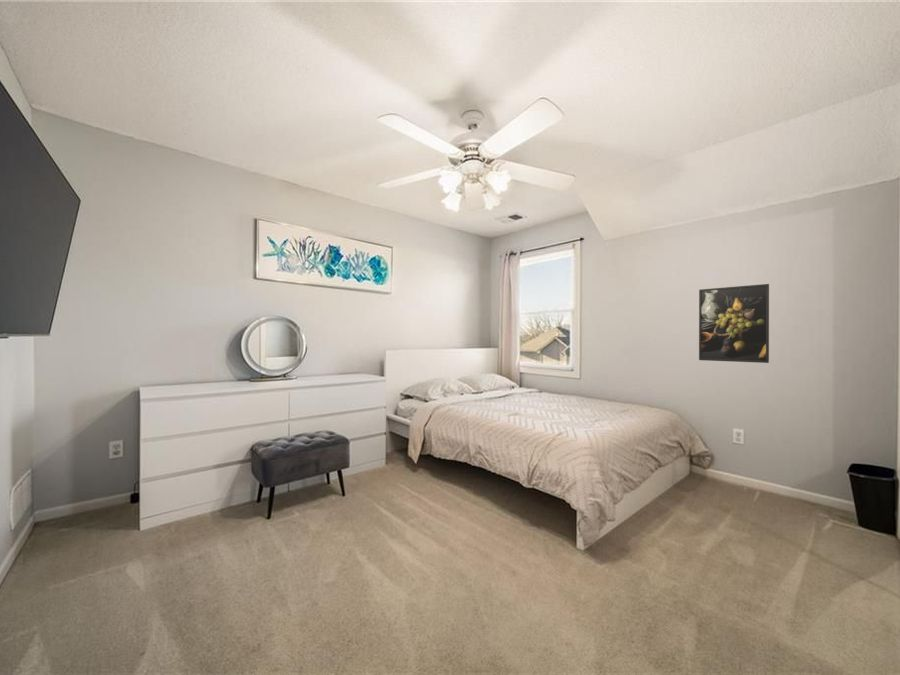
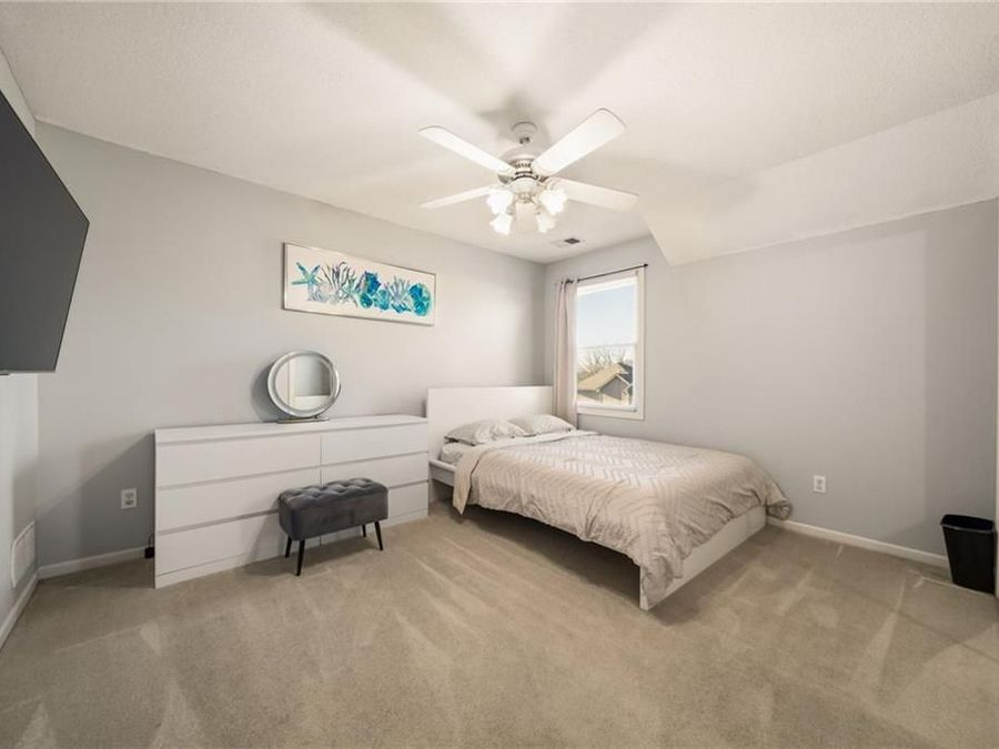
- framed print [698,283,770,364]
